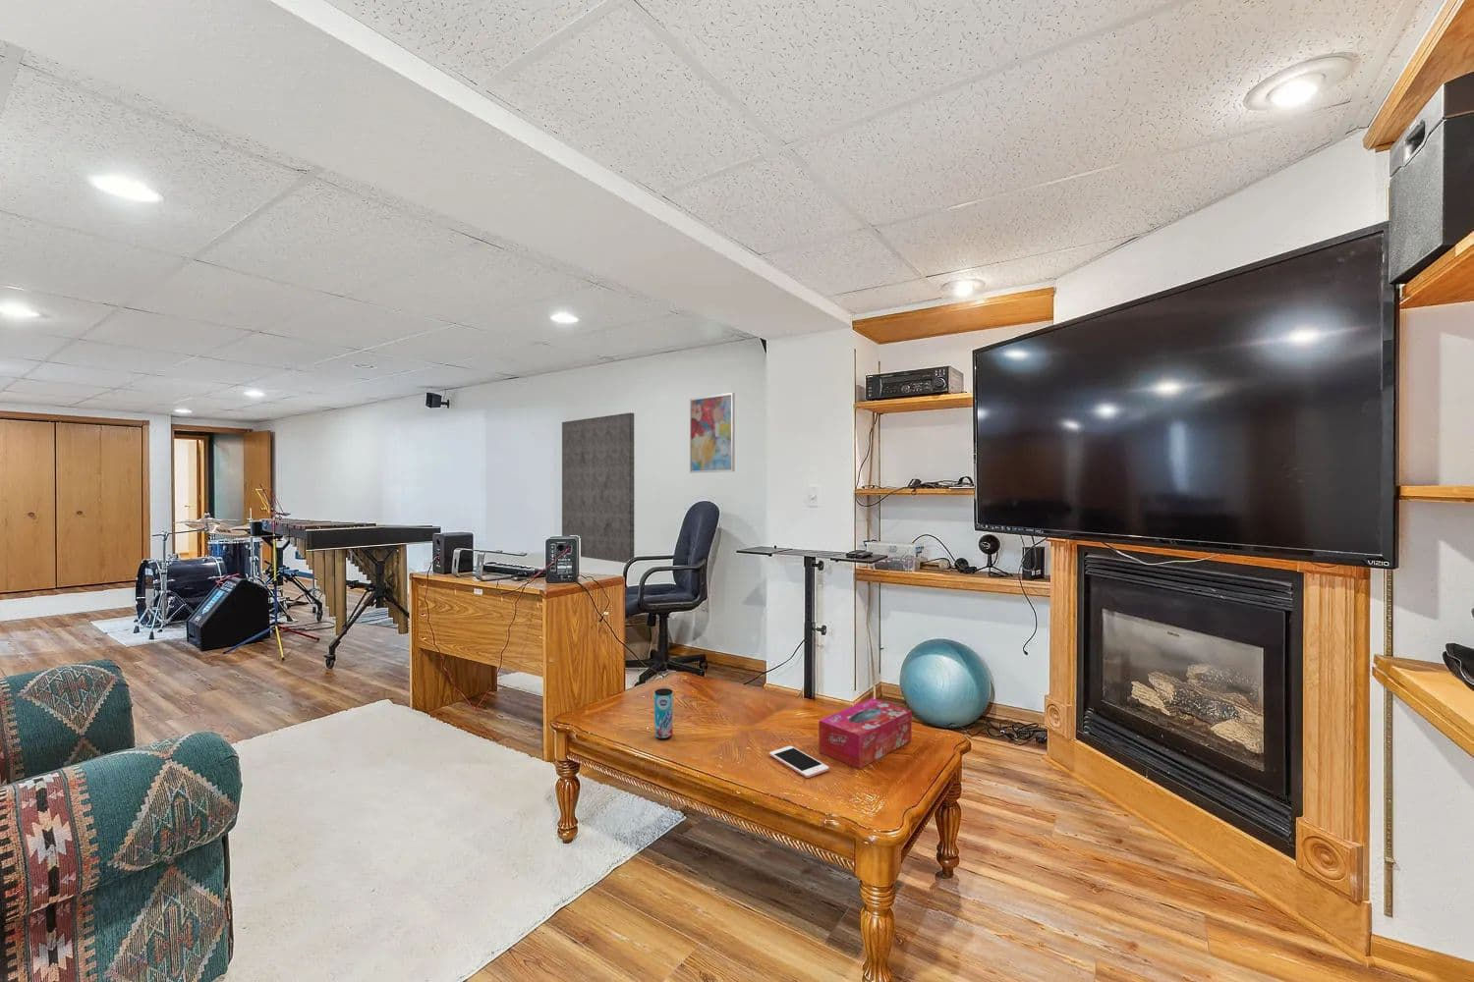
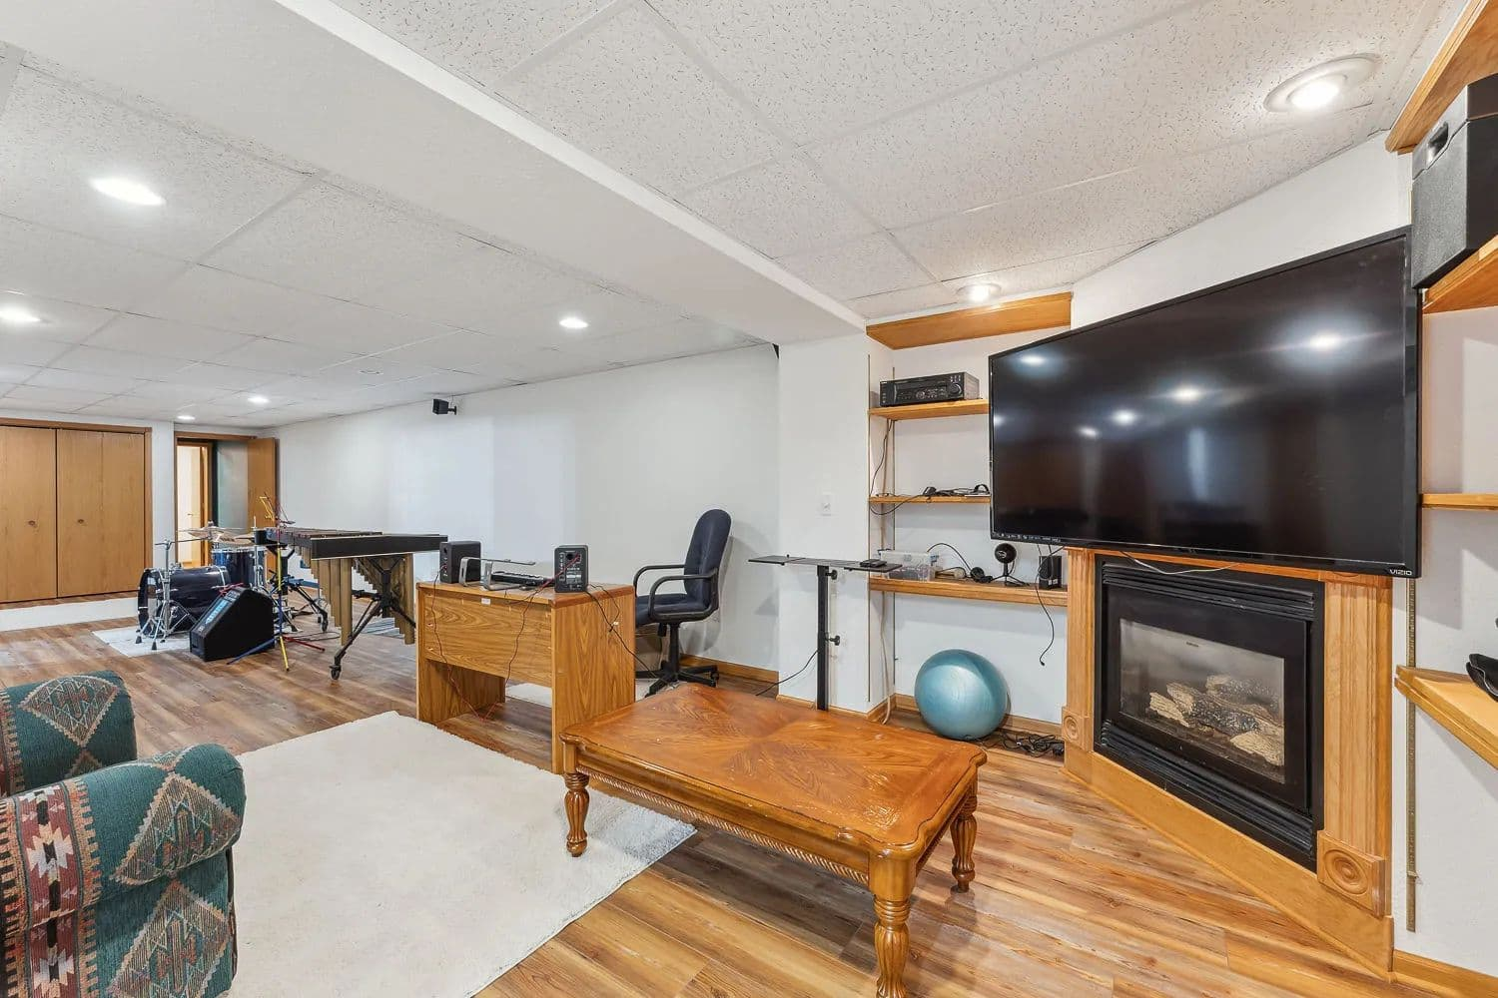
- cell phone [769,745,830,779]
- tissue box [817,697,911,769]
- acoustic panel [562,411,635,563]
- beverage can [654,687,674,741]
- wall art [689,392,736,475]
